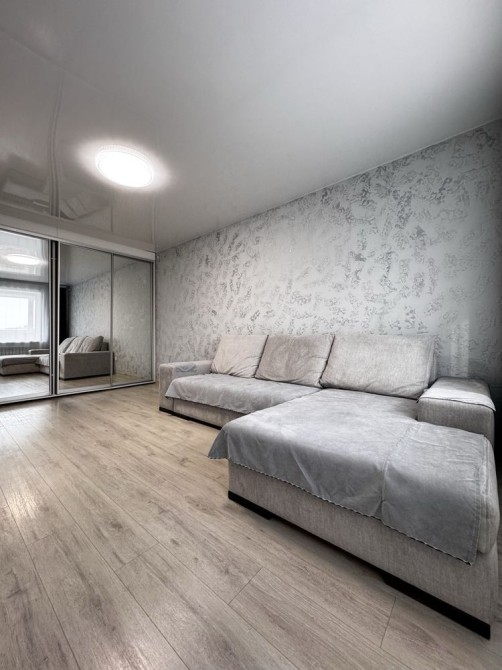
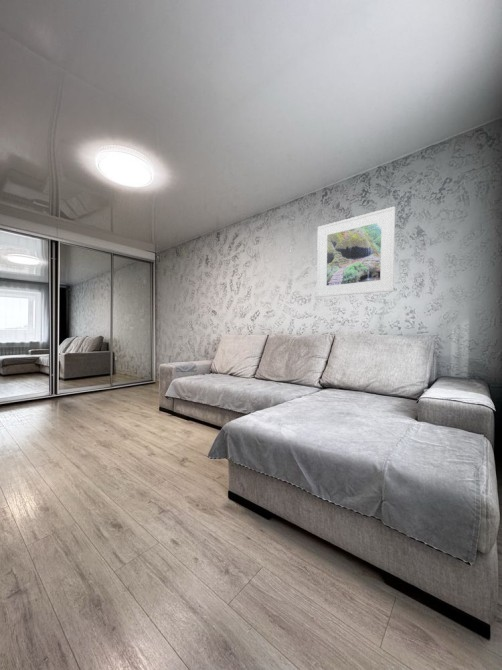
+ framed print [316,206,396,298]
